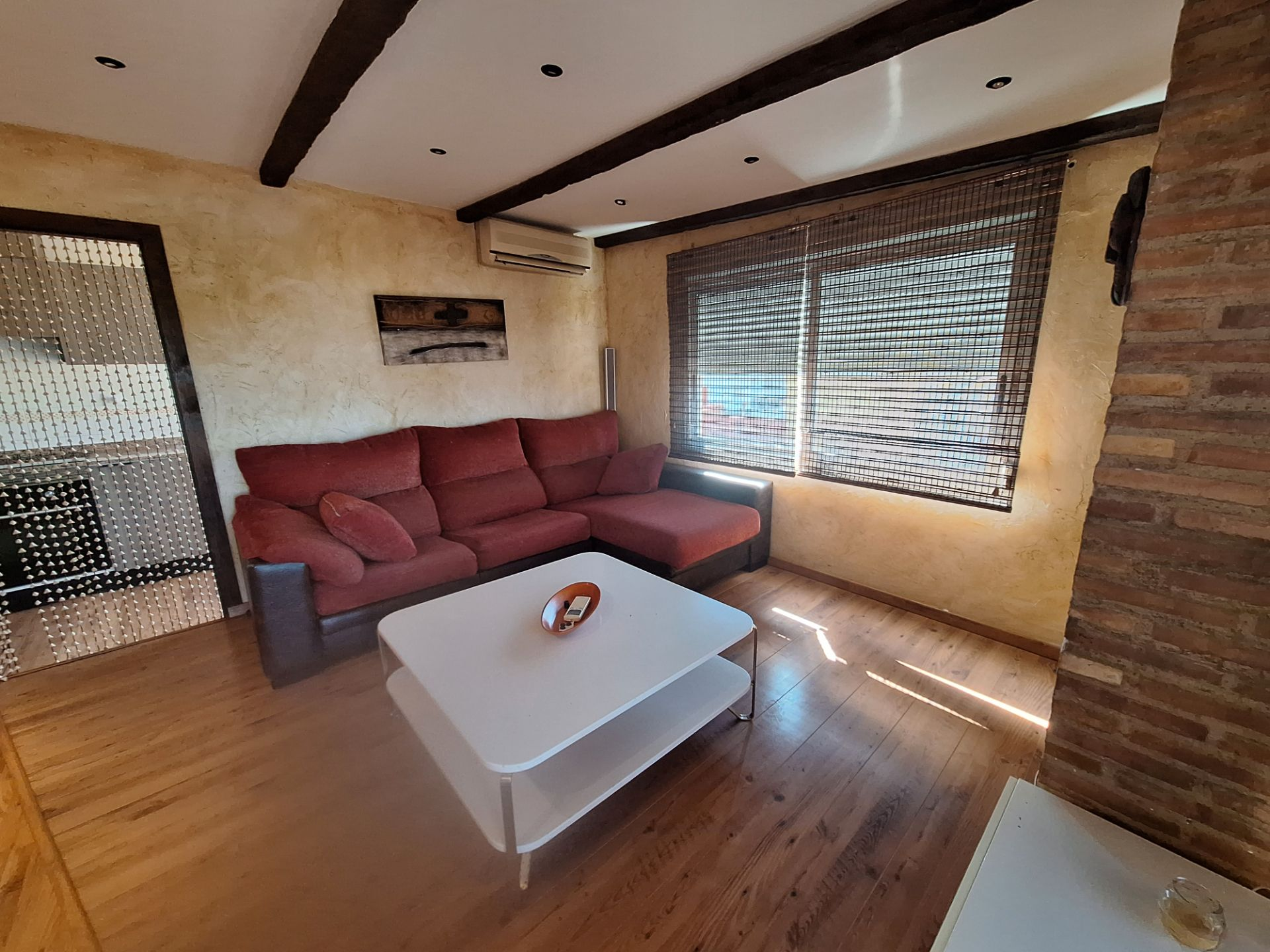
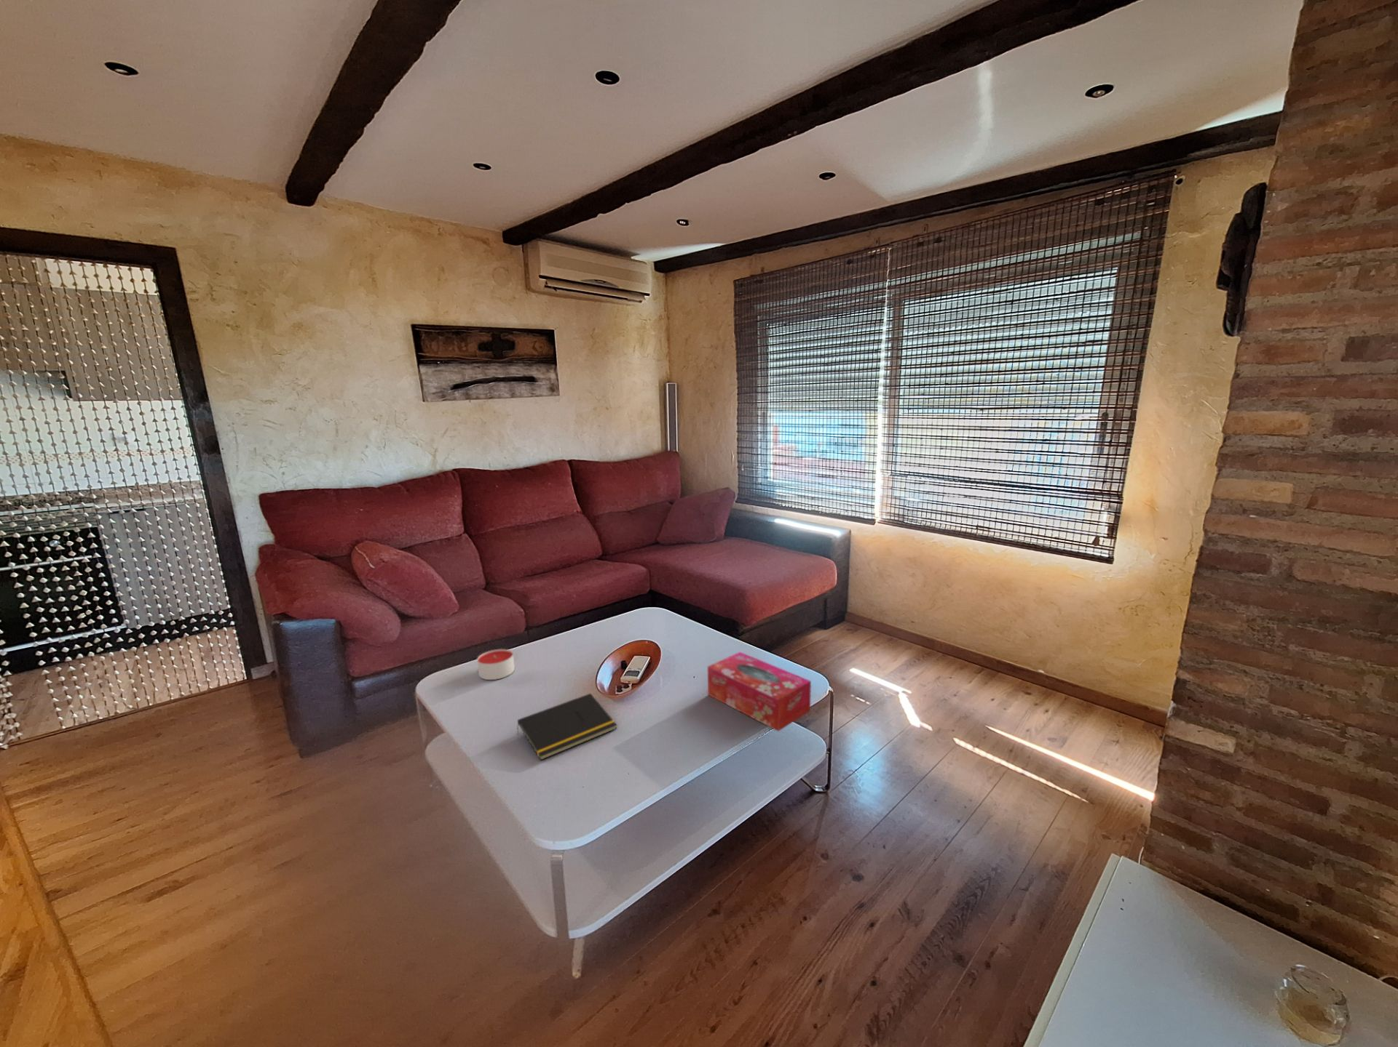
+ notepad [516,693,618,761]
+ tissue box [707,651,812,732]
+ candle [477,649,515,681]
